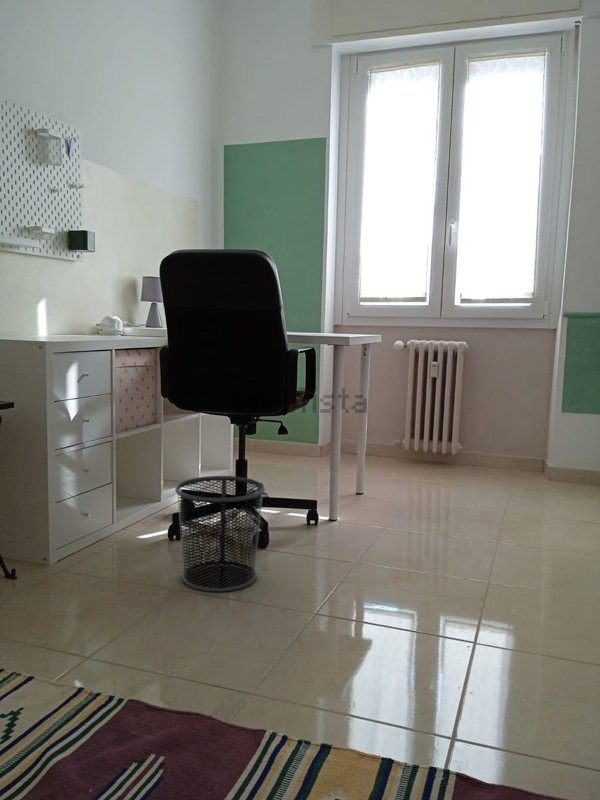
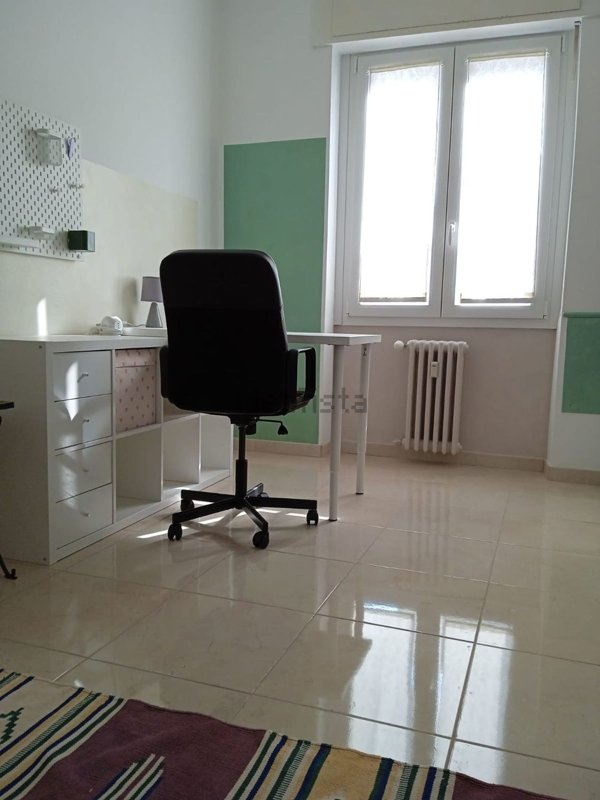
- waste bin [174,475,266,593]
